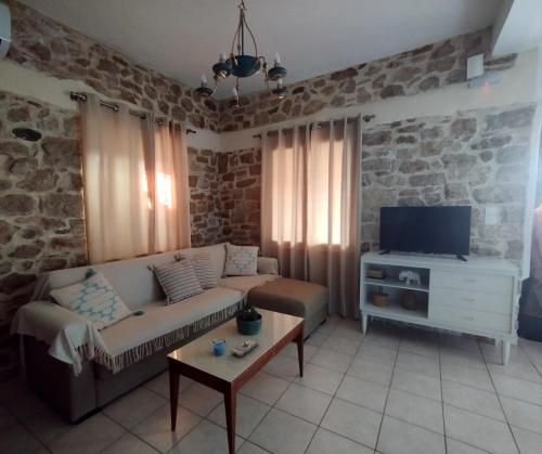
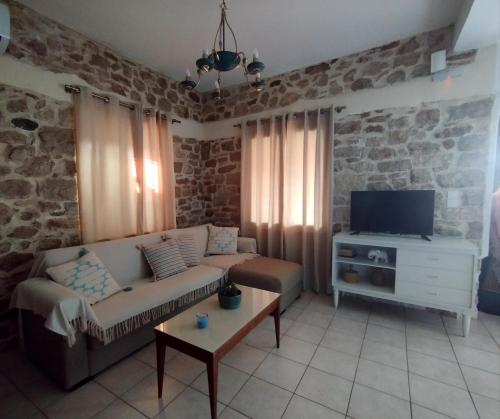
- remote control [230,338,259,358]
